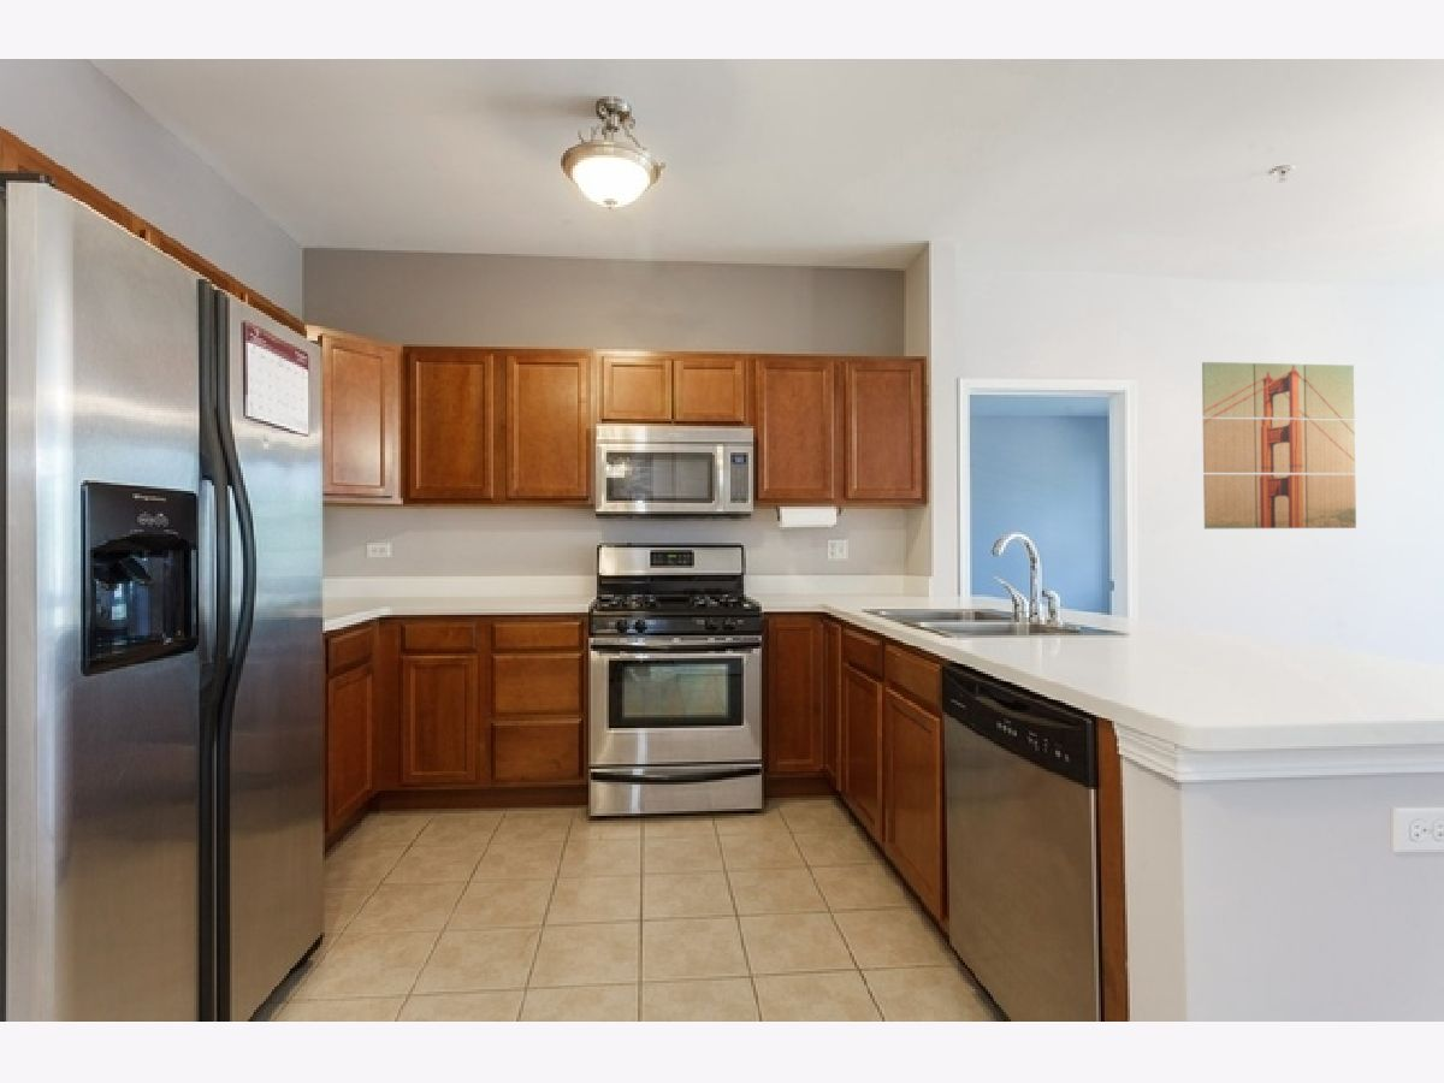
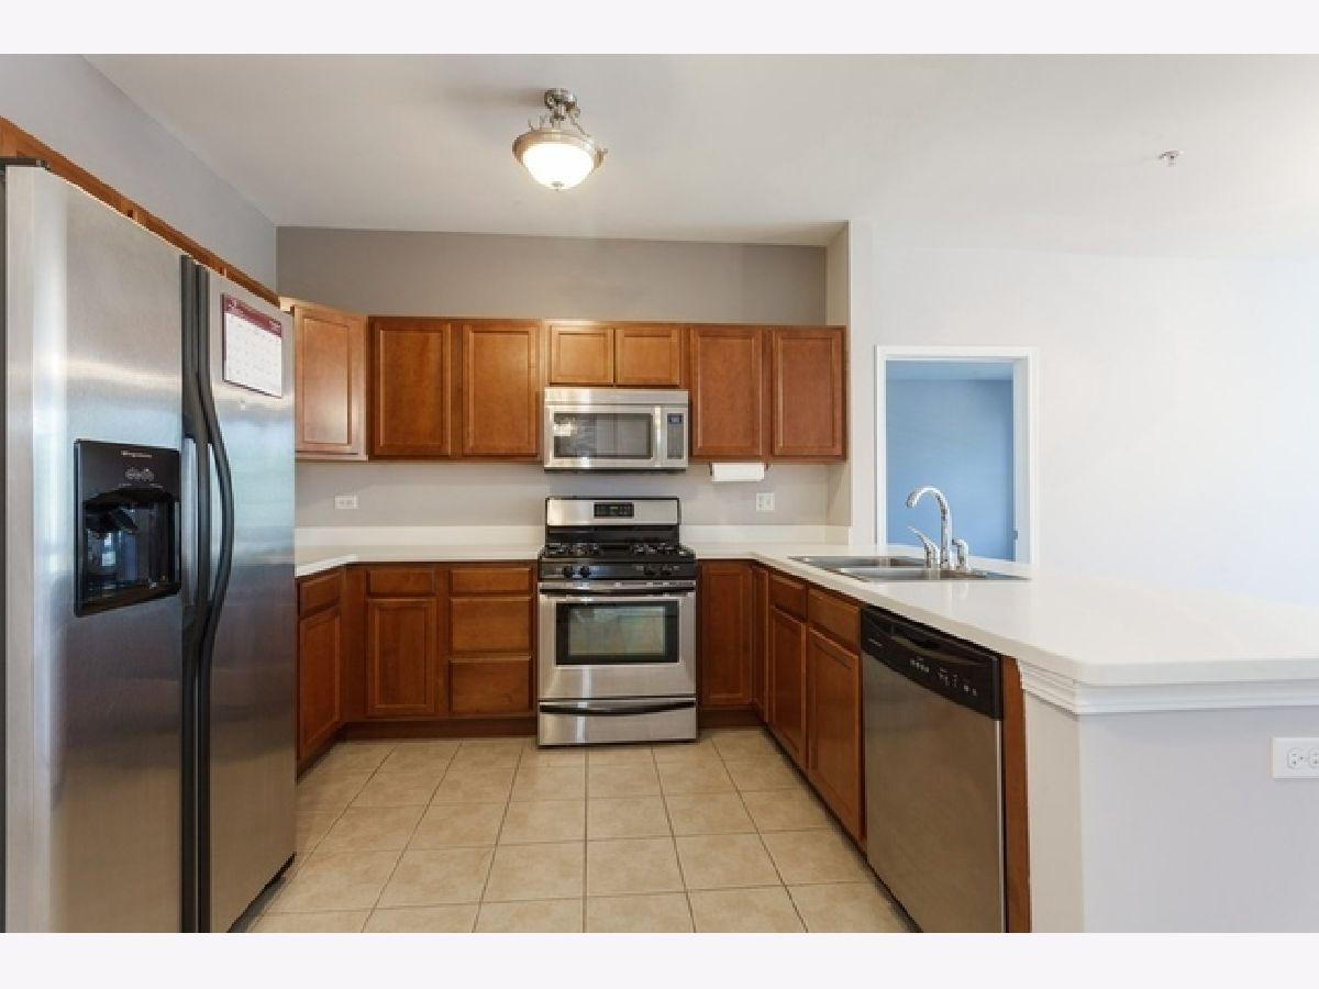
- wall art [1201,361,1357,529]
